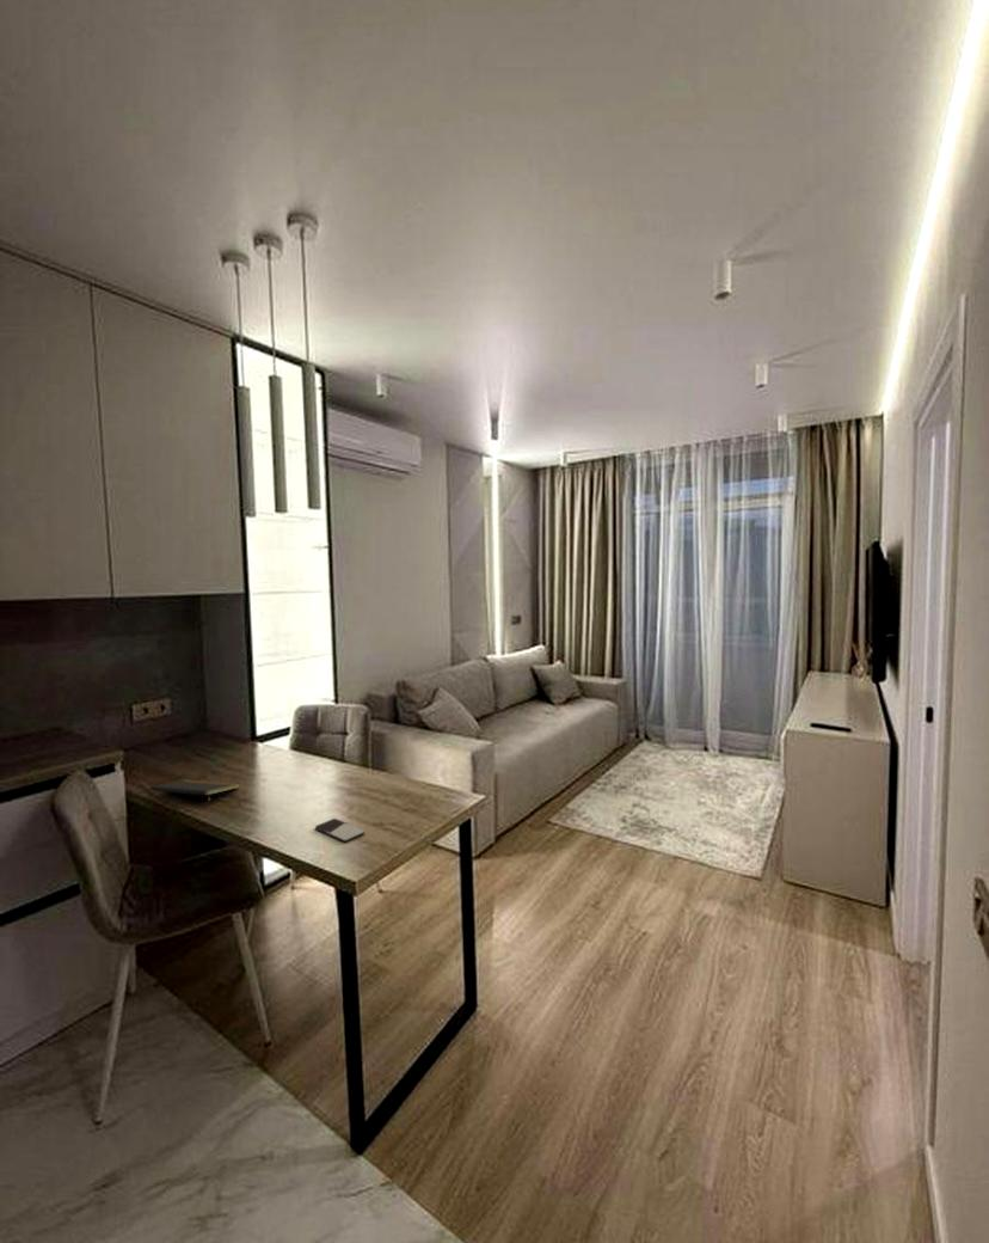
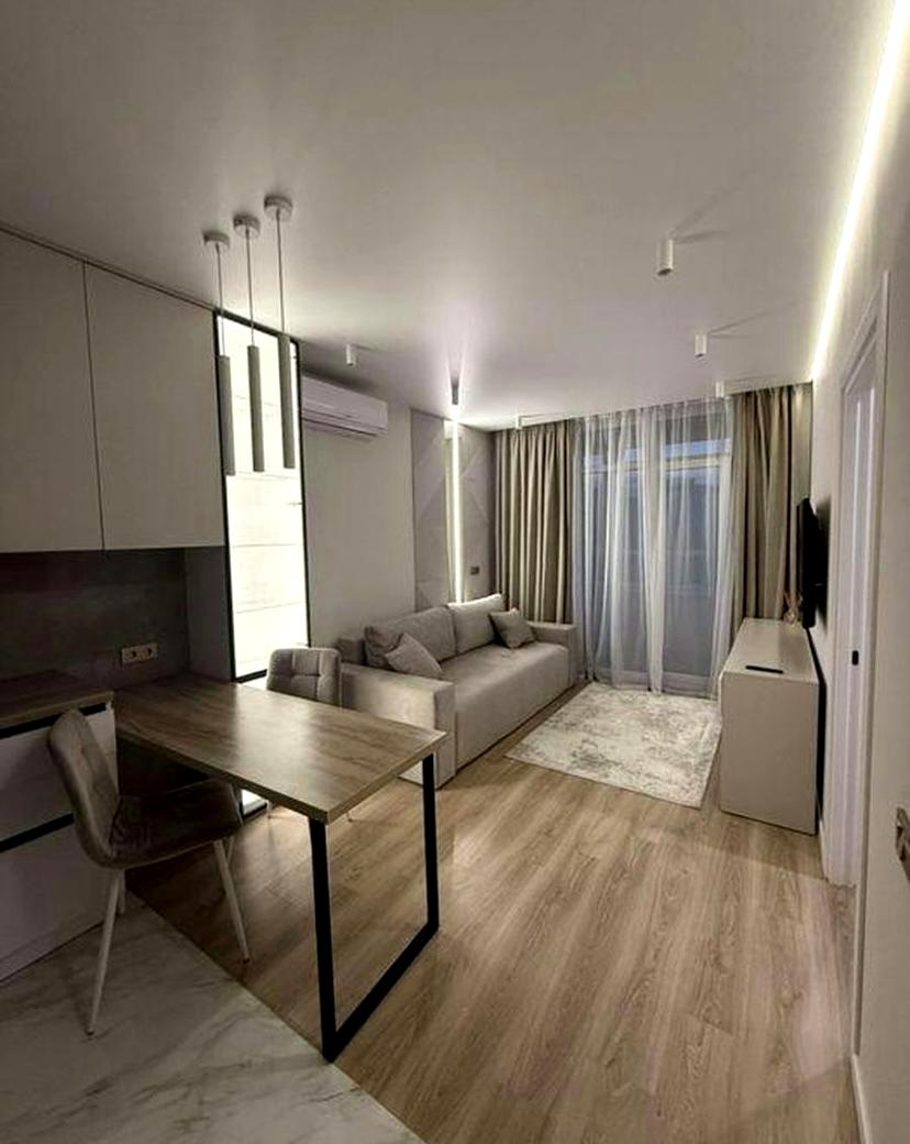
- notepad [149,778,240,806]
- smartphone [314,818,366,844]
